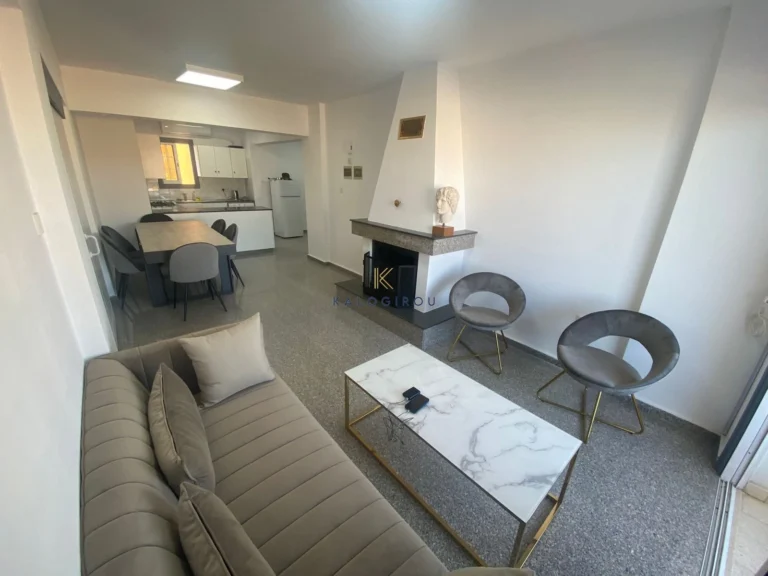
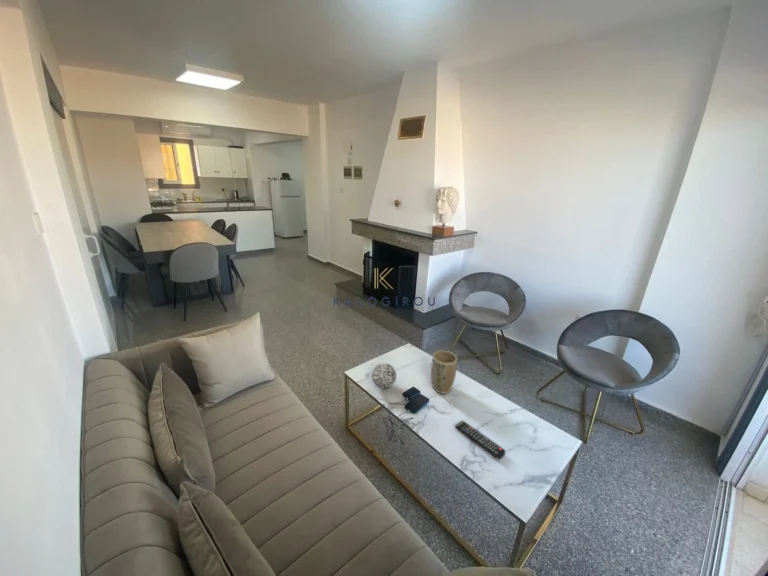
+ decorative ball [371,362,397,389]
+ remote control [454,420,506,460]
+ plant pot [430,350,458,395]
